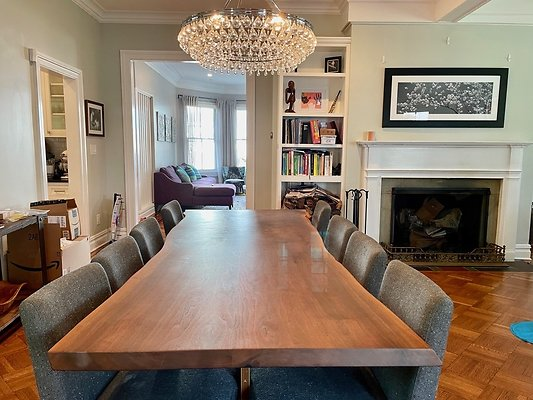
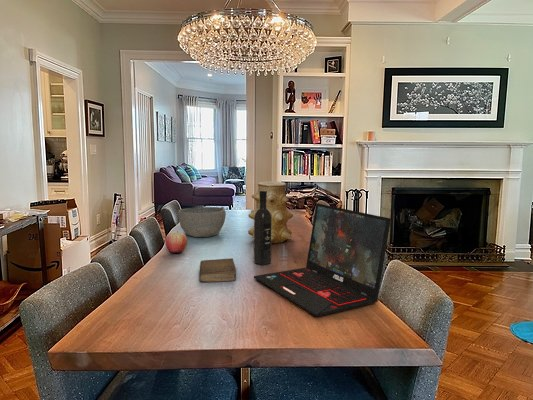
+ vase [247,180,294,244]
+ book [199,258,237,283]
+ laptop [253,202,392,317]
+ apple [164,230,188,254]
+ wine bottle [253,191,272,266]
+ bowl [177,206,227,238]
